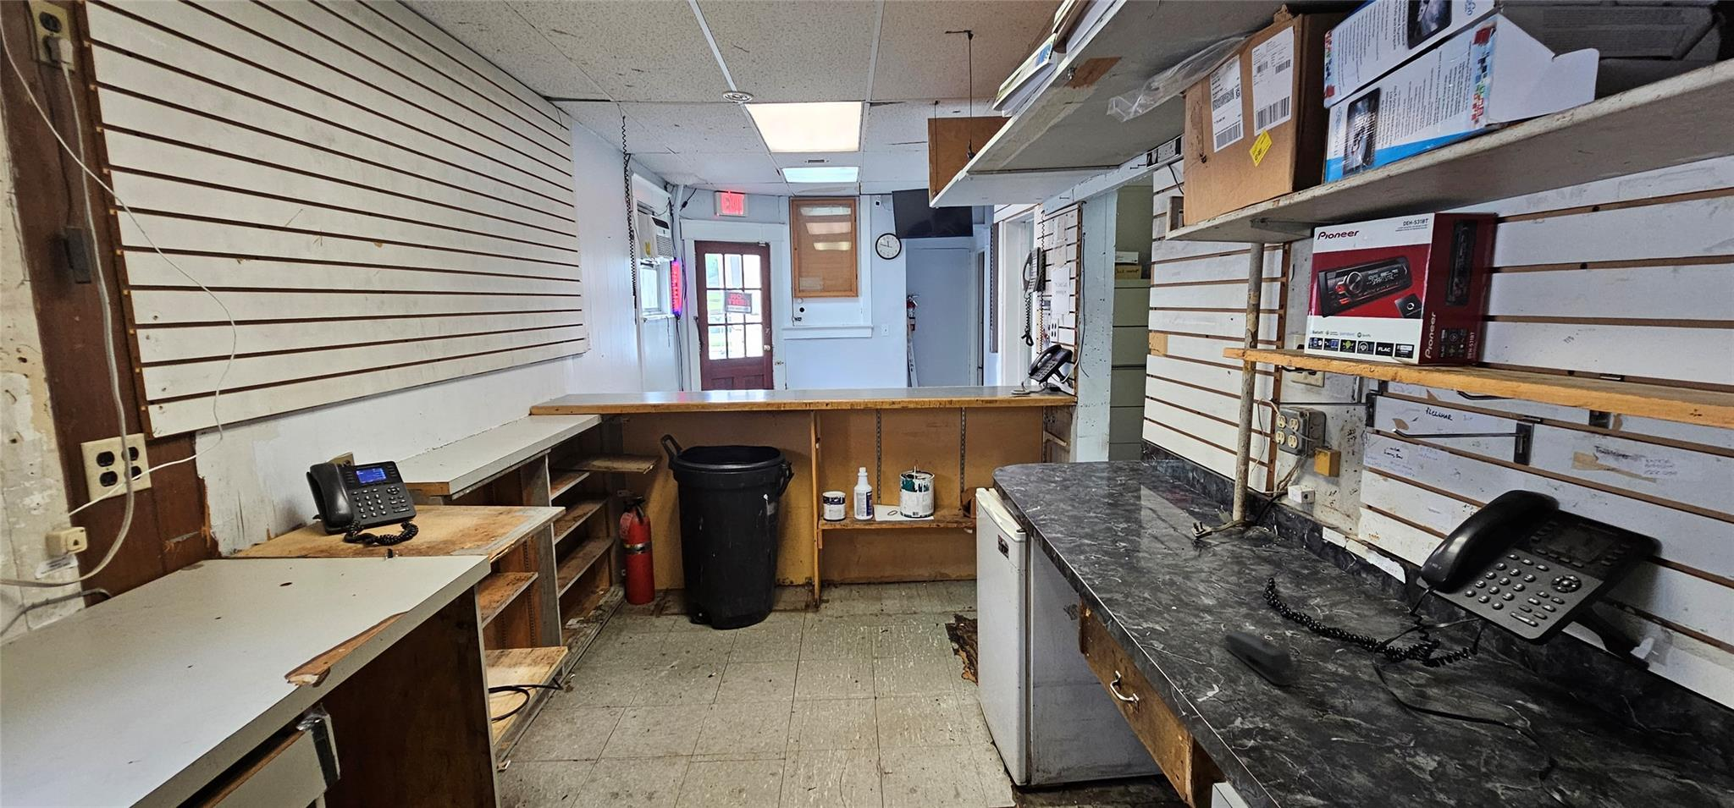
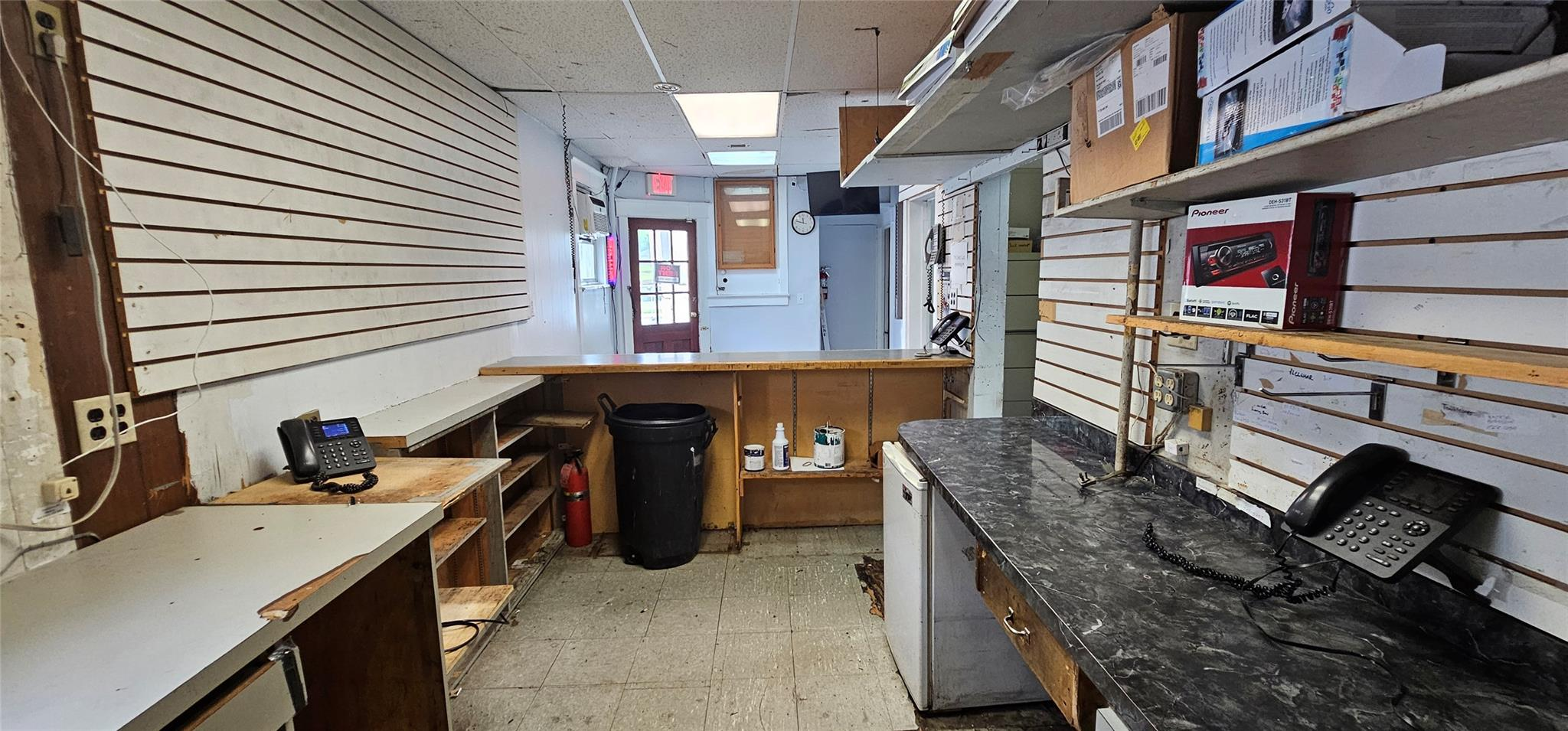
- stapler [1223,629,1295,686]
